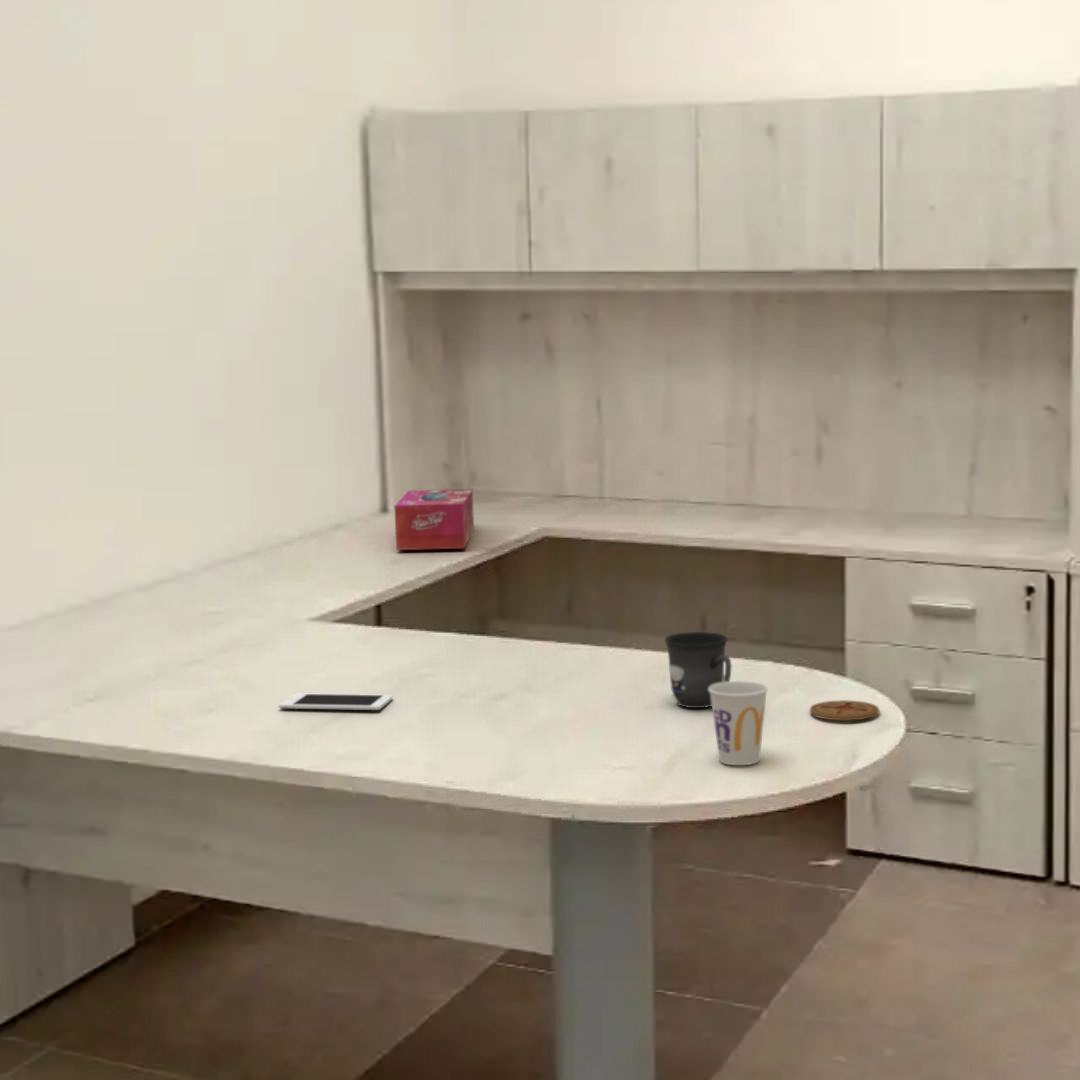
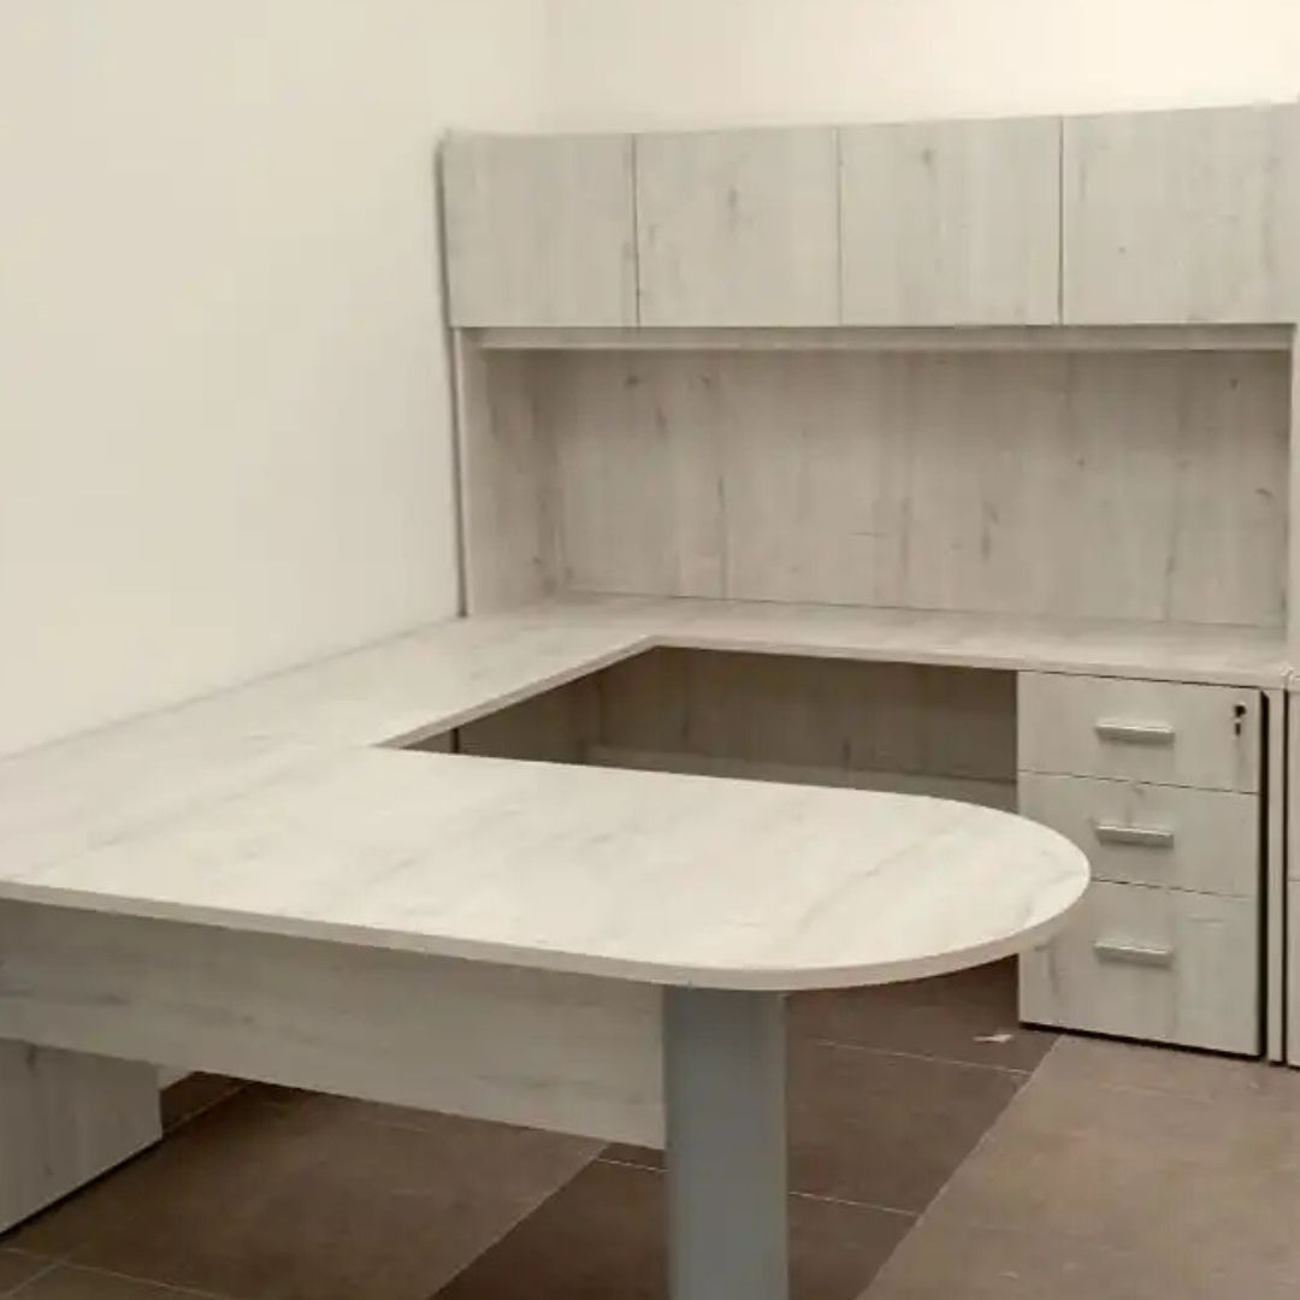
- mug [664,631,733,709]
- tissue box [393,488,475,551]
- cell phone [278,693,394,711]
- coaster [809,699,880,722]
- cup [709,680,769,766]
